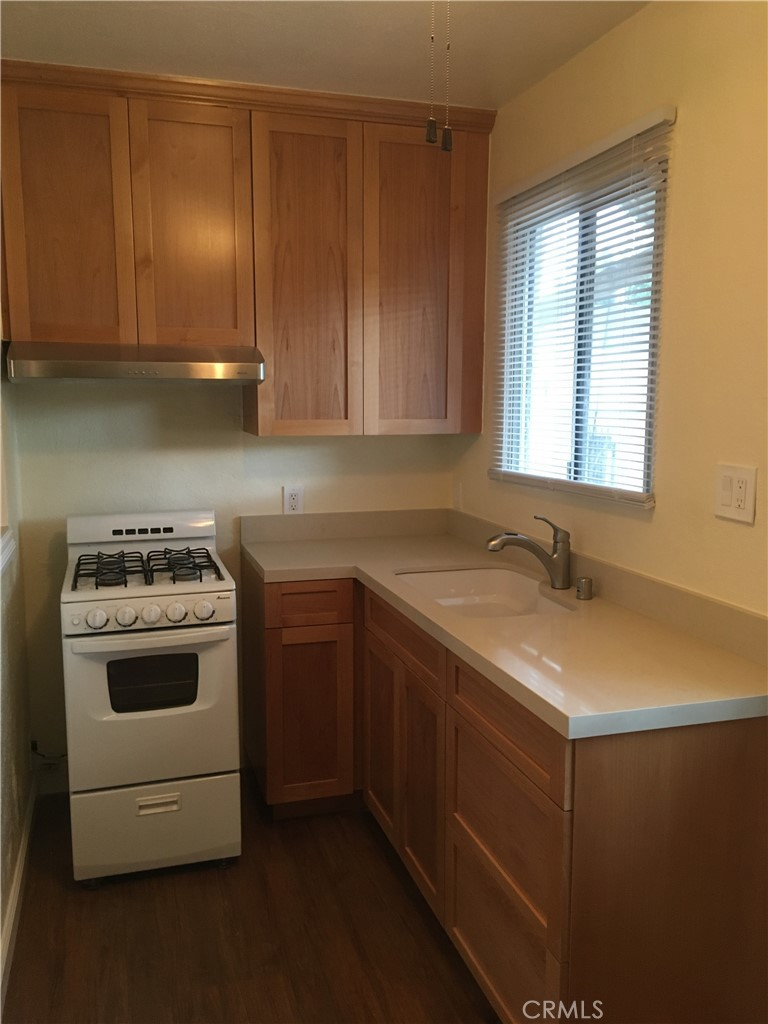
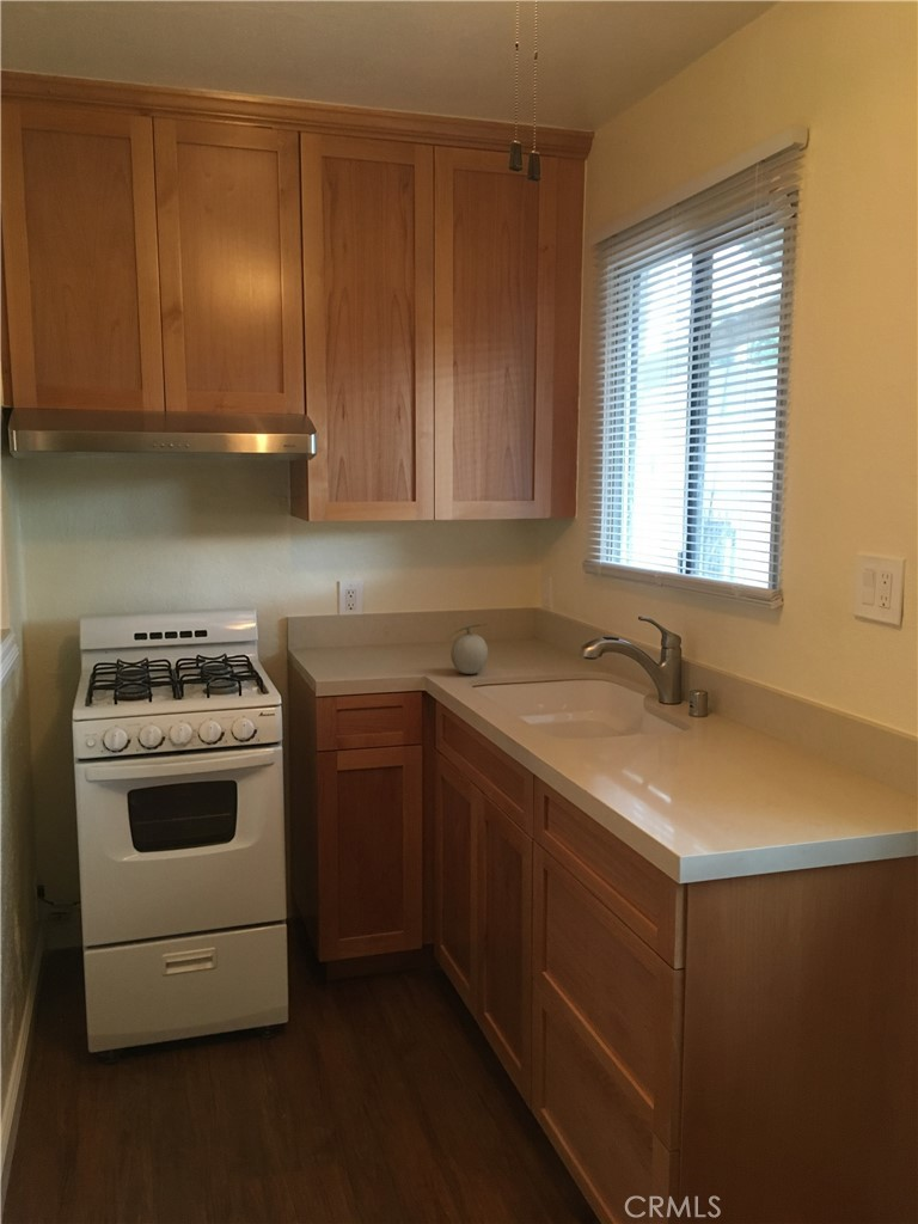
+ fruit [447,623,489,675]
